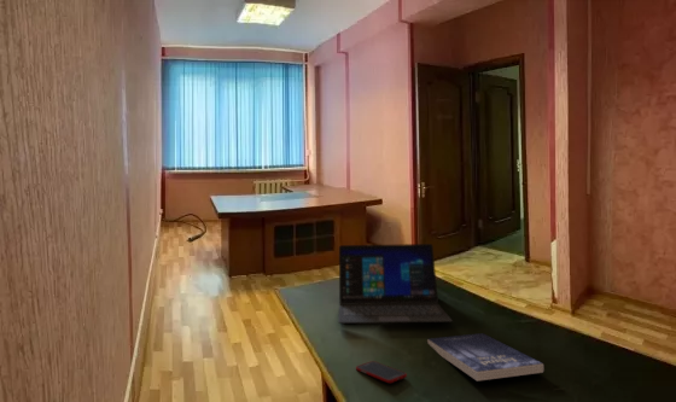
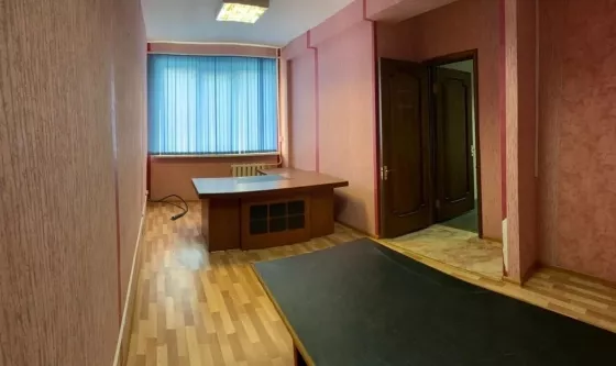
- laptop [337,243,454,325]
- book [426,332,546,383]
- cell phone [355,360,408,384]
